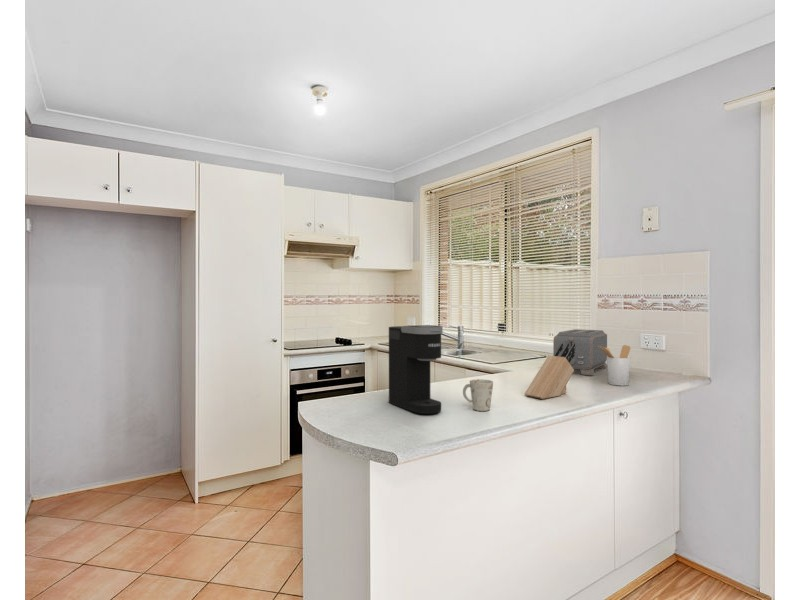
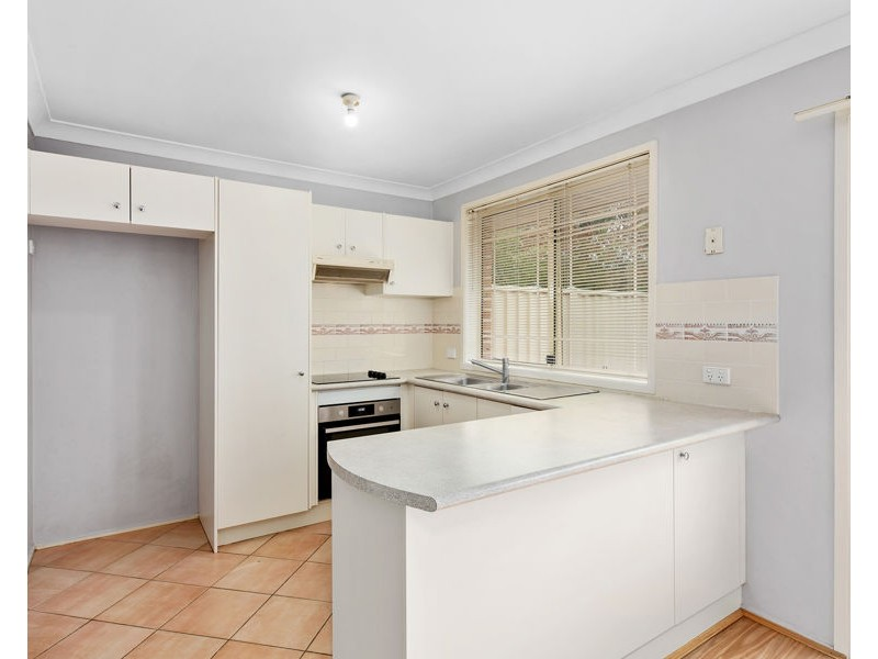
- mug [462,378,494,412]
- coffee maker [388,324,443,415]
- utensil holder [599,344,631,387]
- knife block [523,343,575,400]
- toaster [552,328,608,376]
